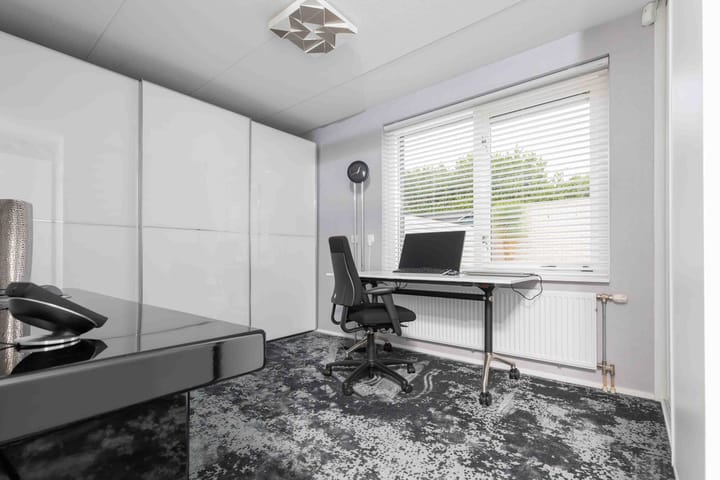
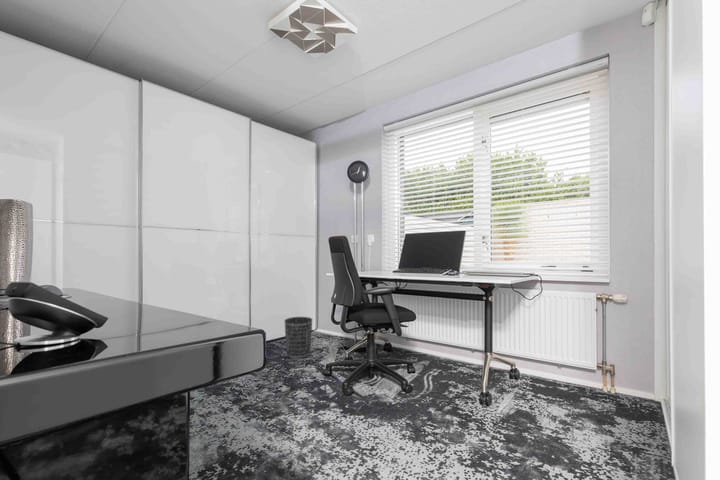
+ wastebasket [284,316,313,359]
